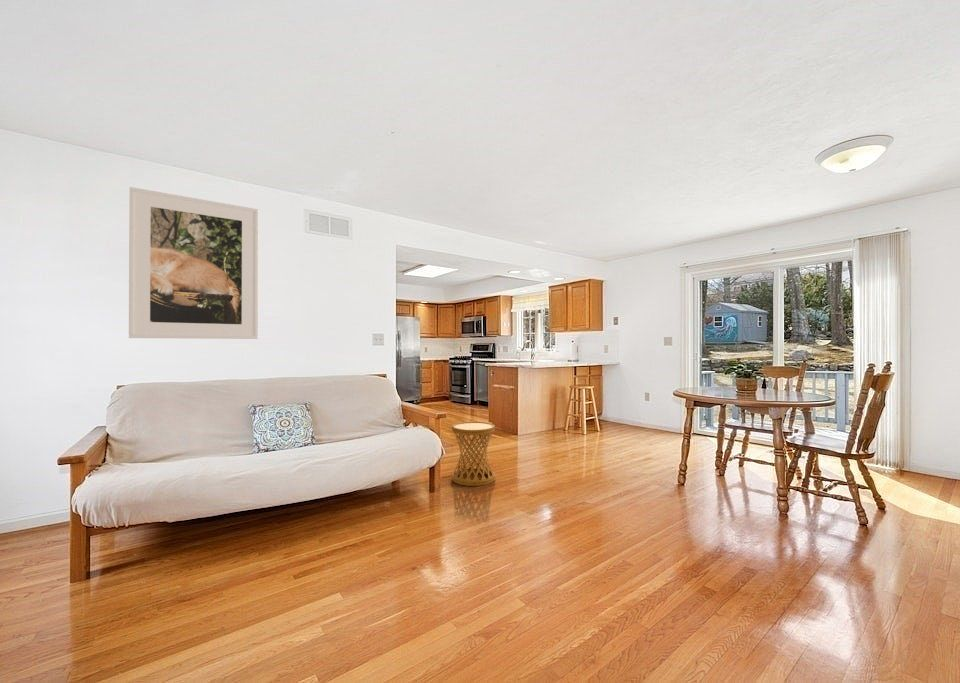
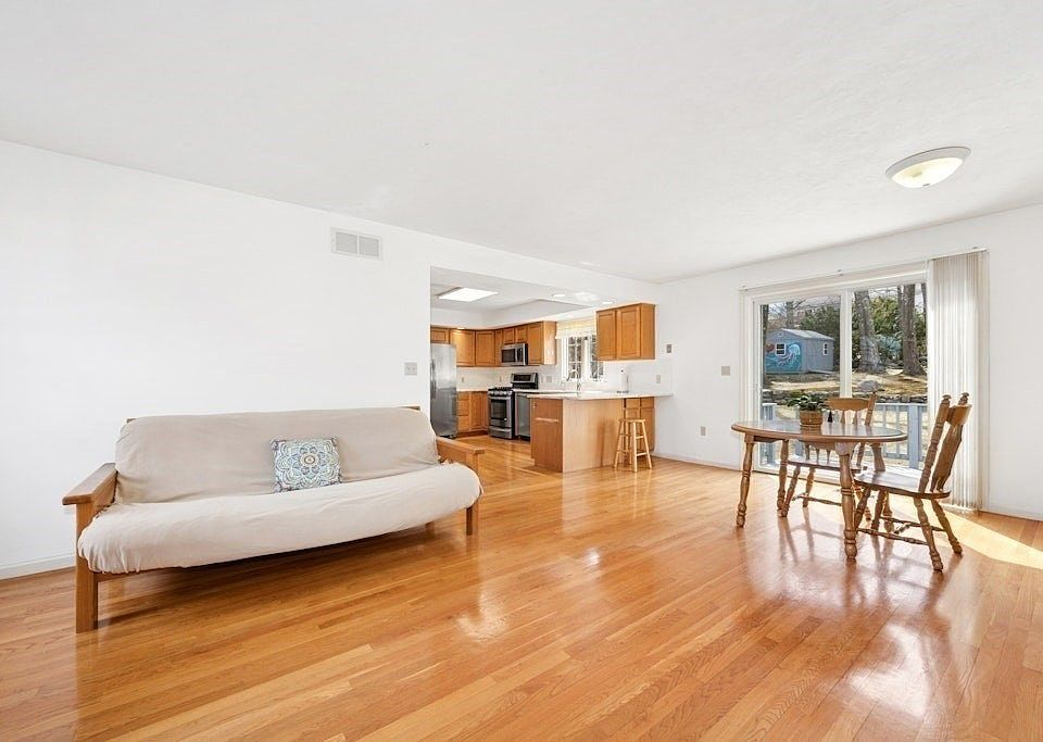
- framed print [128,186,259,340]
- side table [451,421,496,487]
